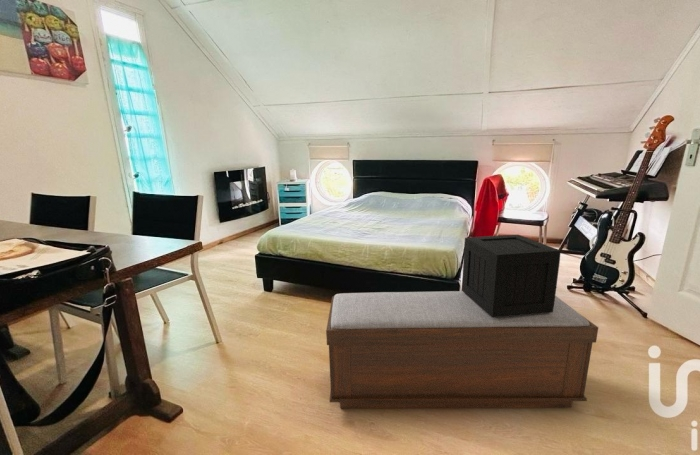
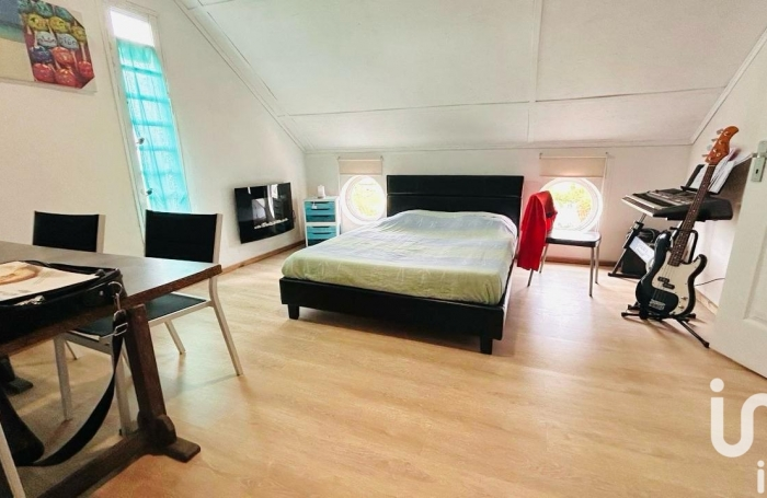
- bench [325,290,599,409]
- crate [461,234,562,318]
